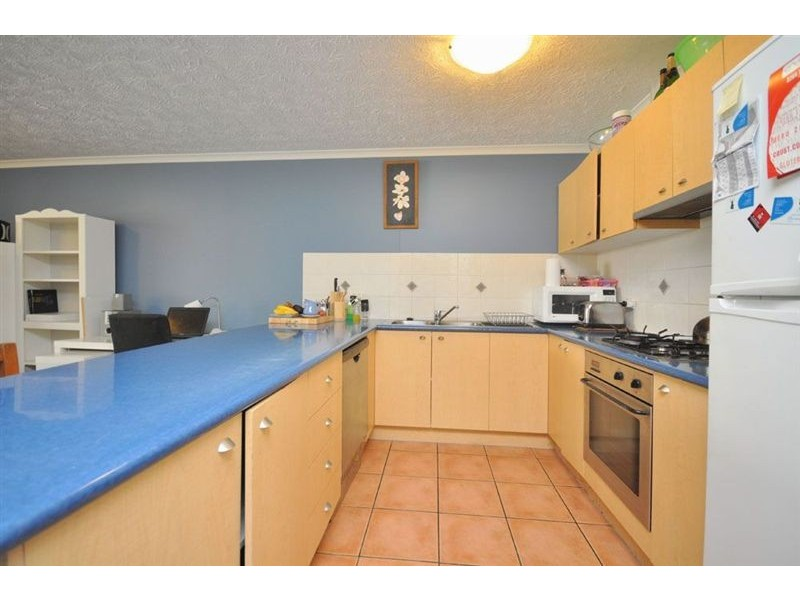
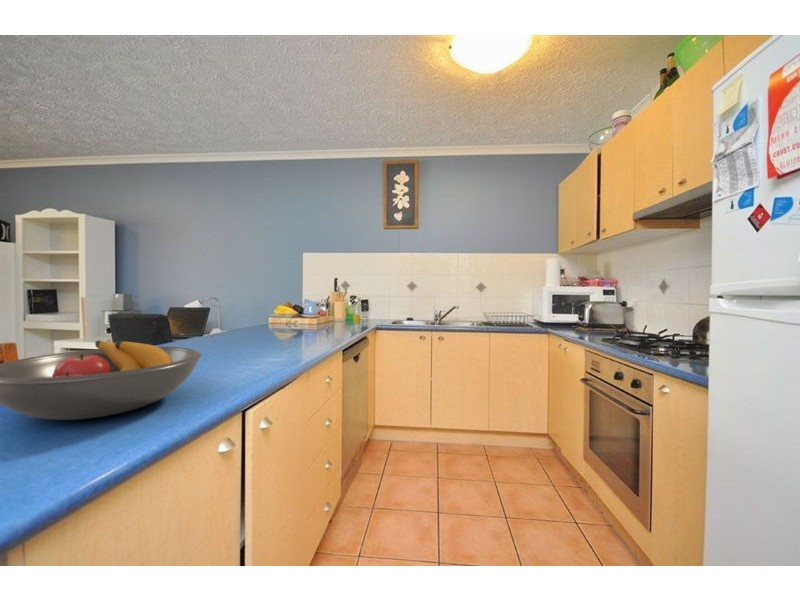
+ fruit bowl [0,340,203,421]
